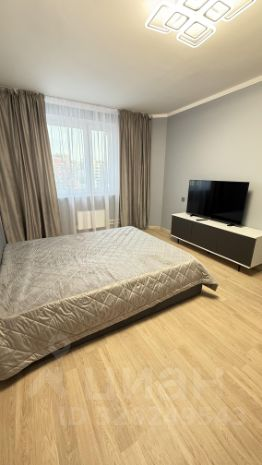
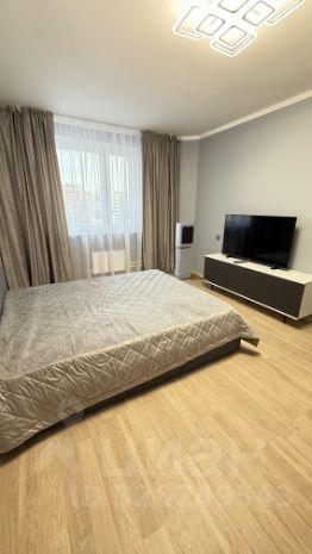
+ air purifier [174,222,195,280]
